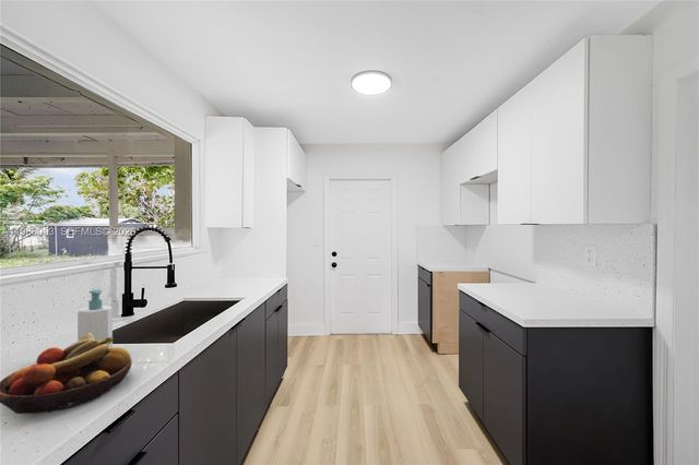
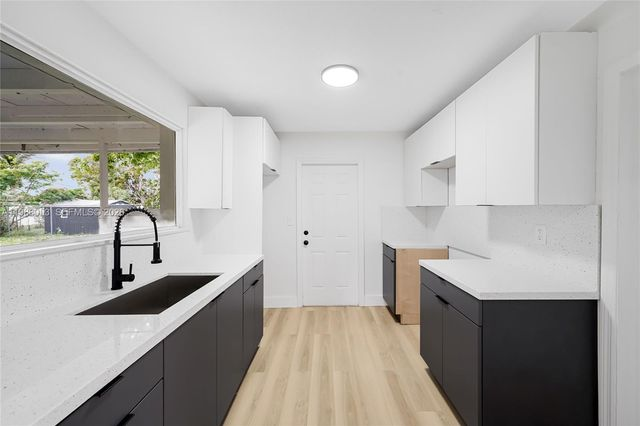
- fruit bowl [0,333,133,415]
- soap bottle [76,289,114,348]
